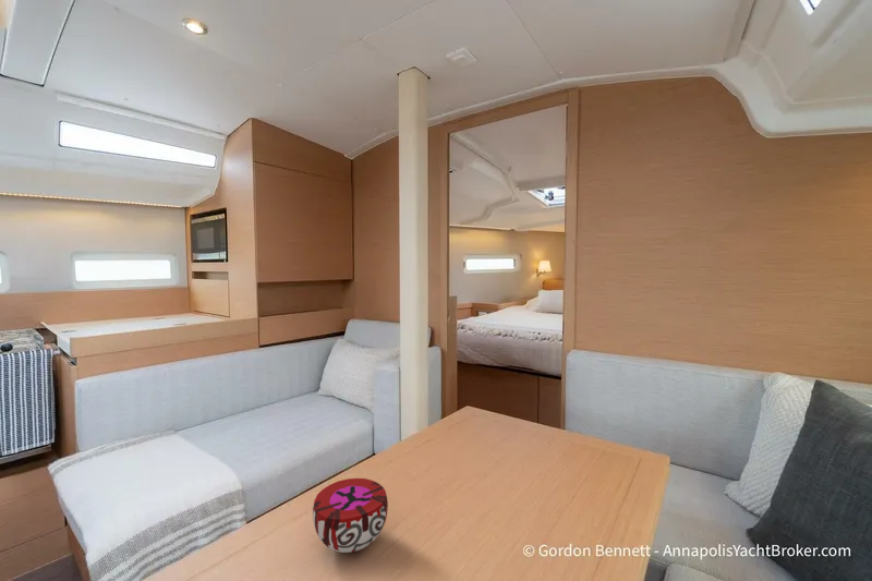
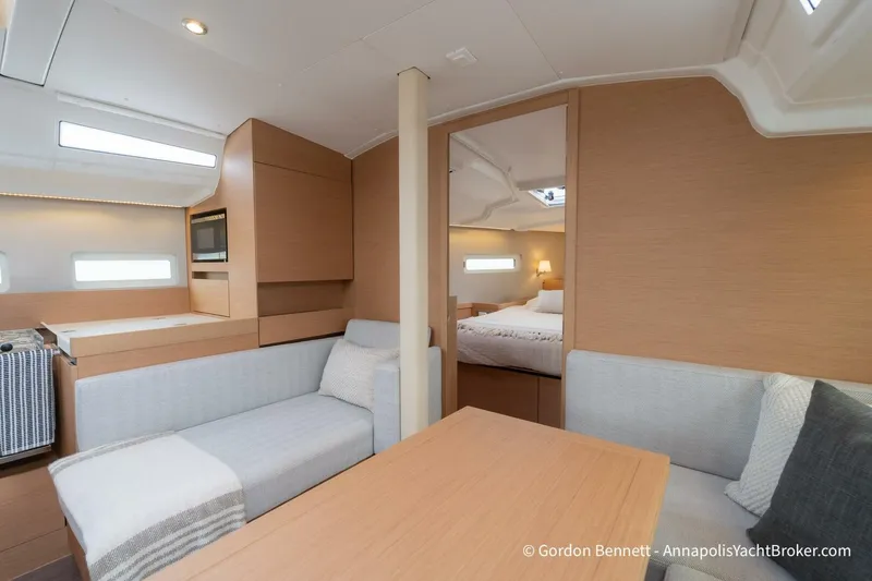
- decorative bowl [312,477,389,554]
